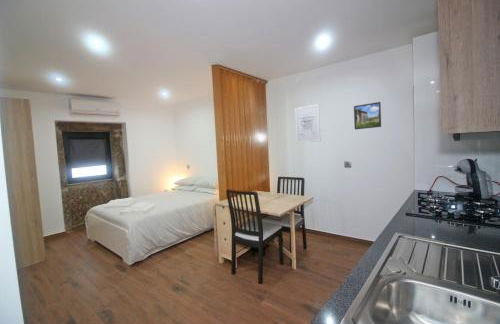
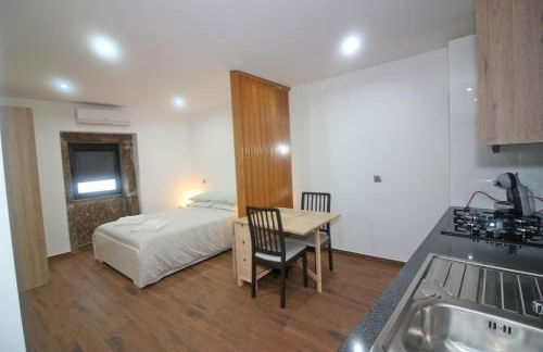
- wall art [294,103,321,144]
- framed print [353,101,382,130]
